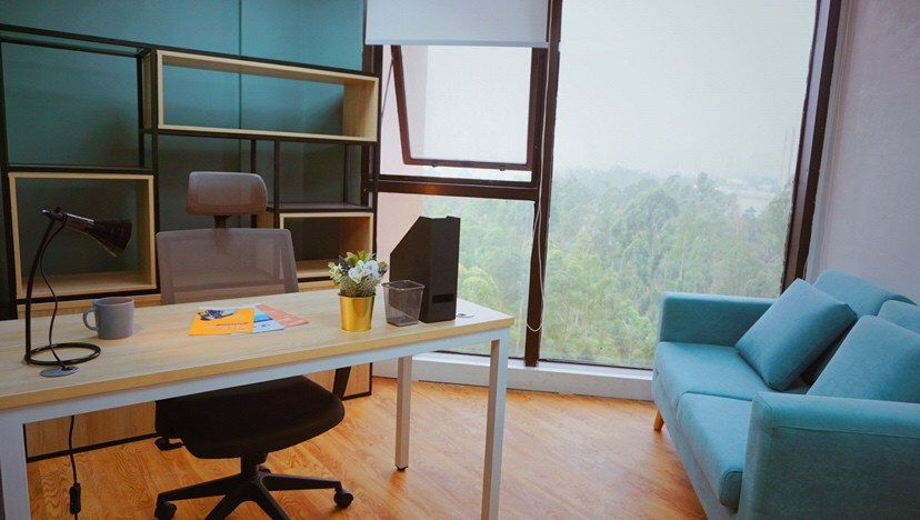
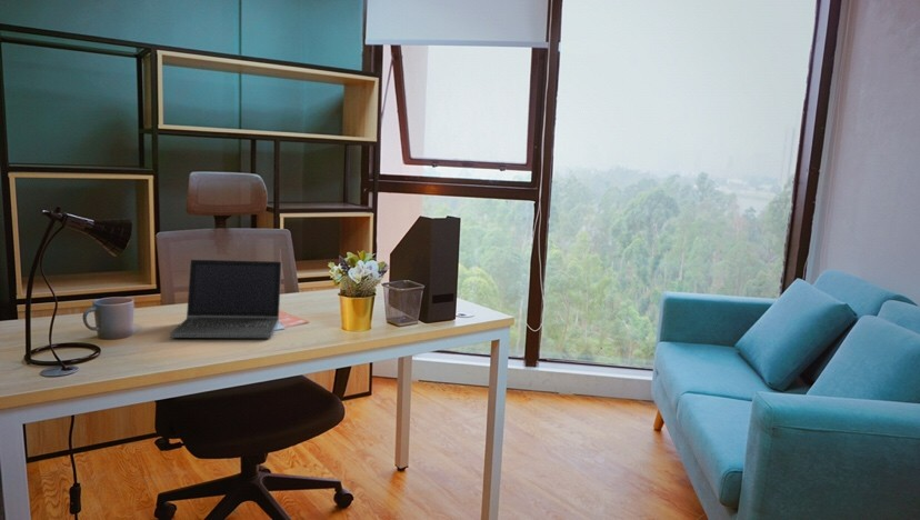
+ laptop computer [169,259,282,339]
